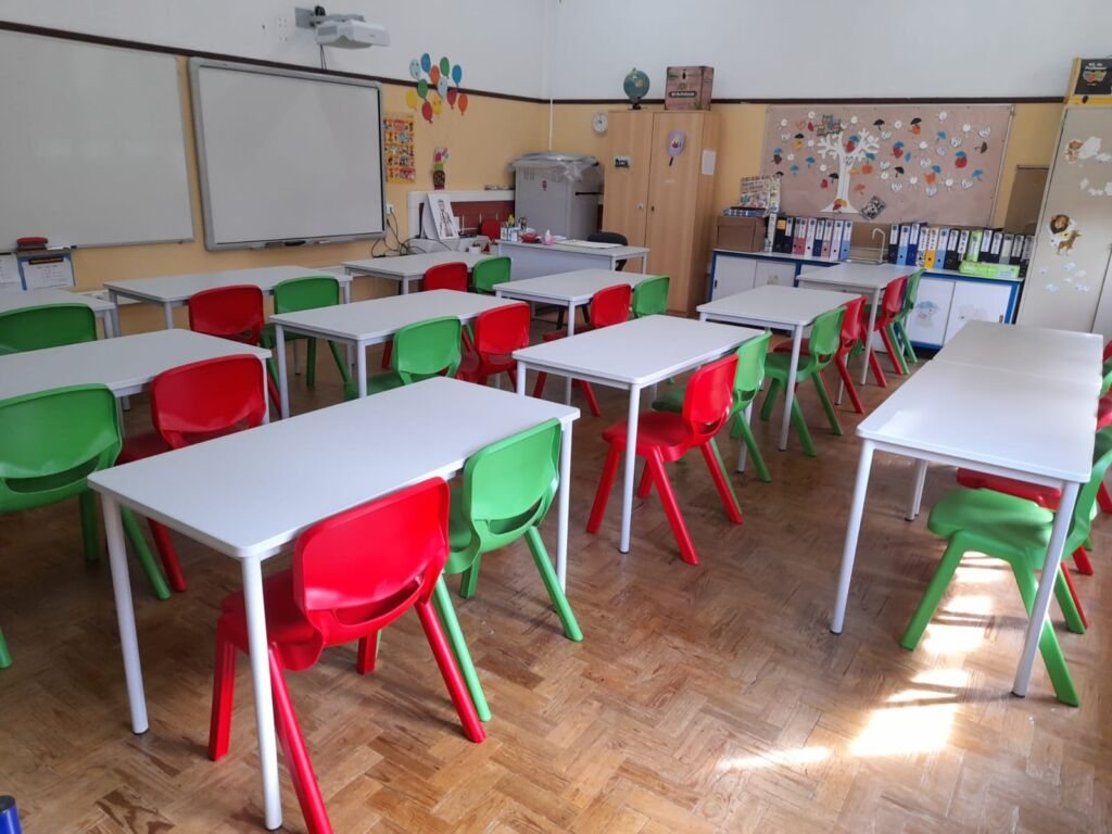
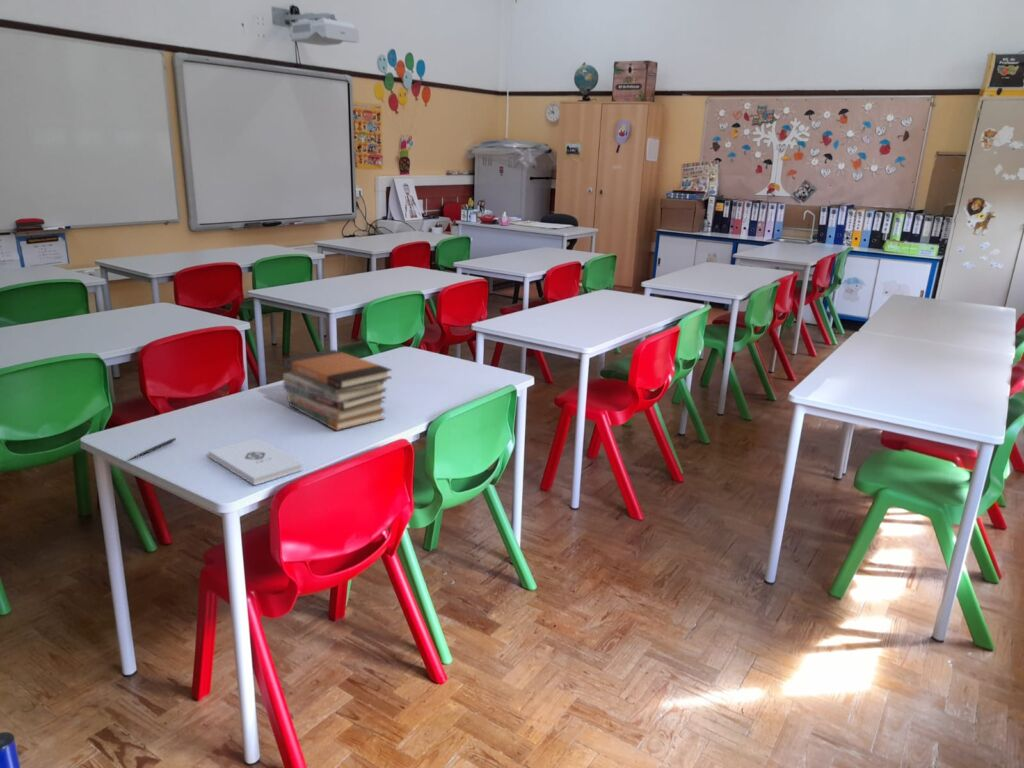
+ pen [126,437,177,462]
+ book stack [282,349,393,432]
+ notepad [208,438,304,486]
